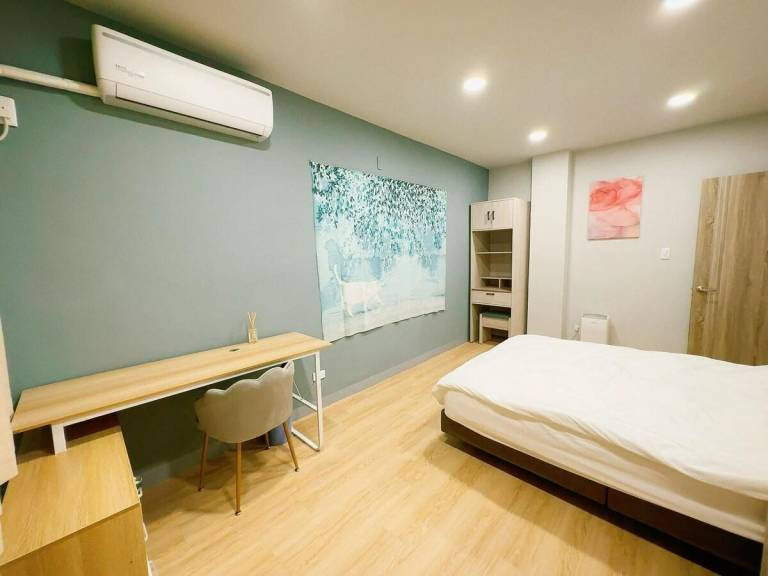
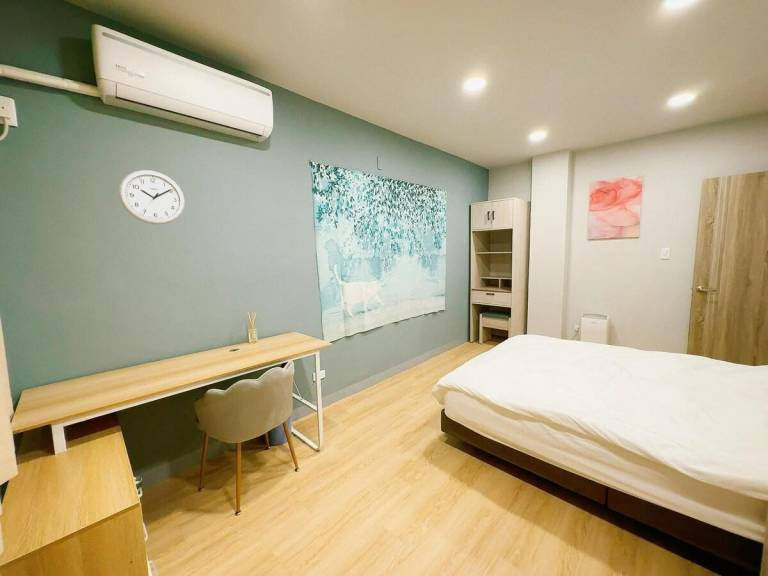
+ wall clock [118,169,186,226]
